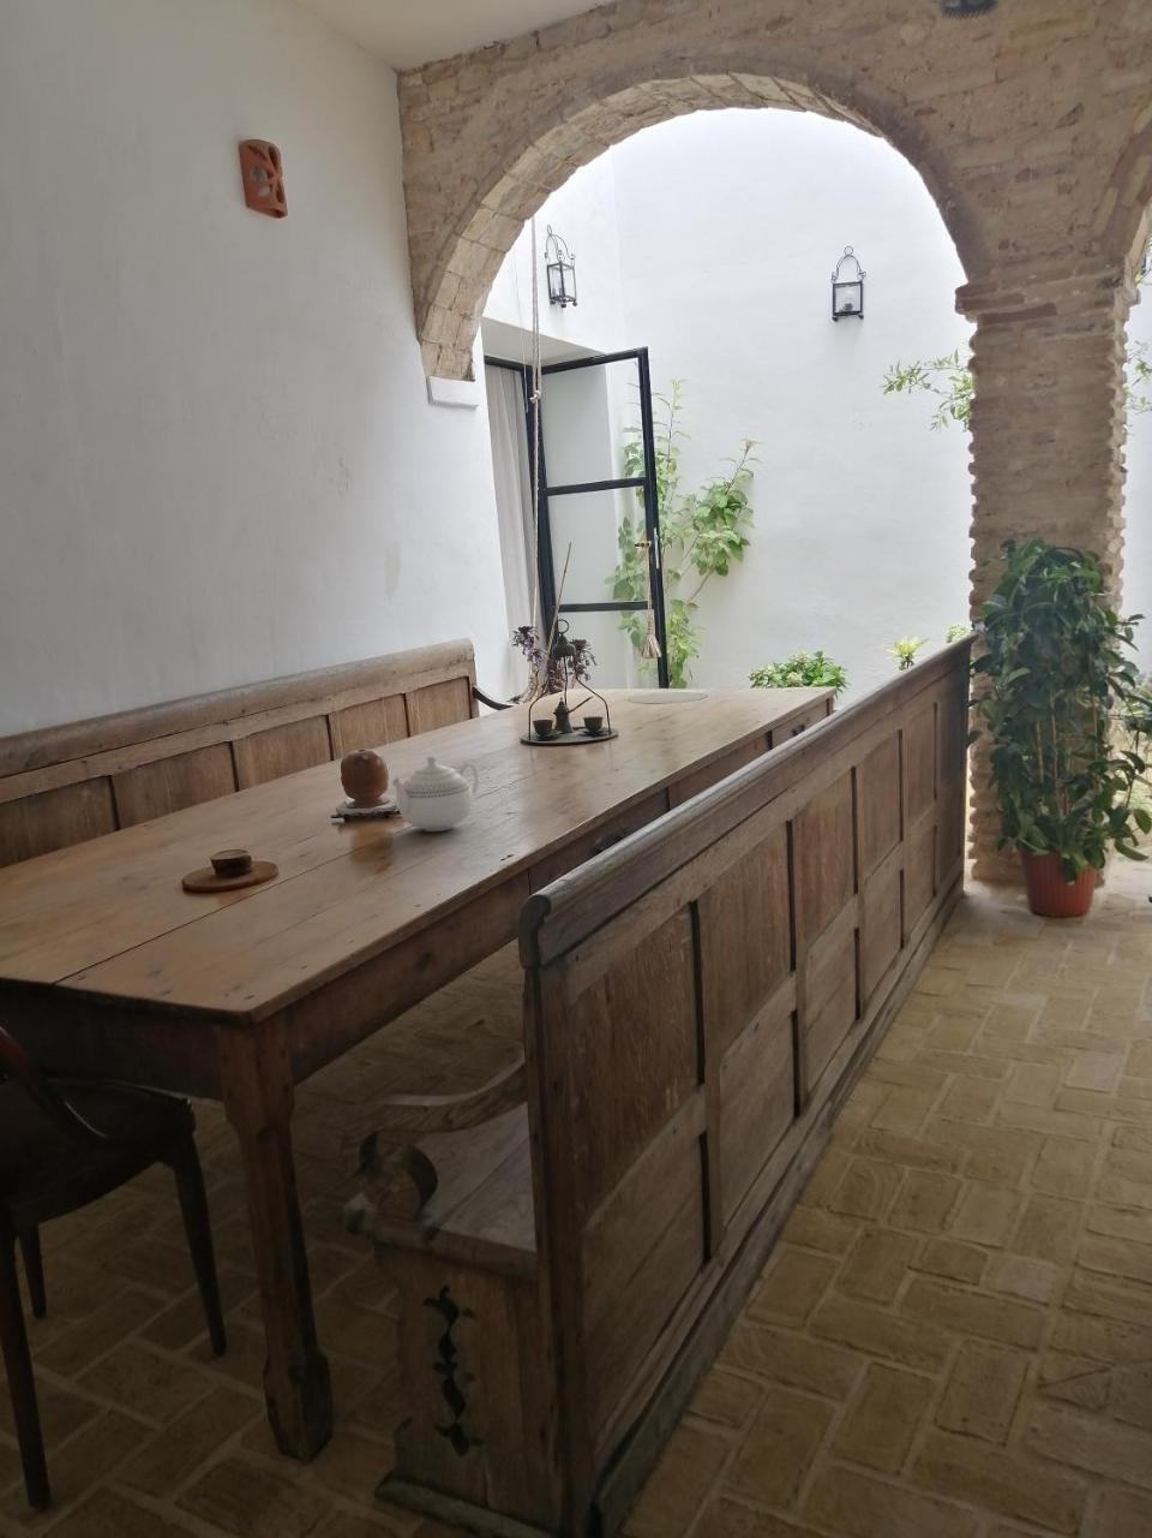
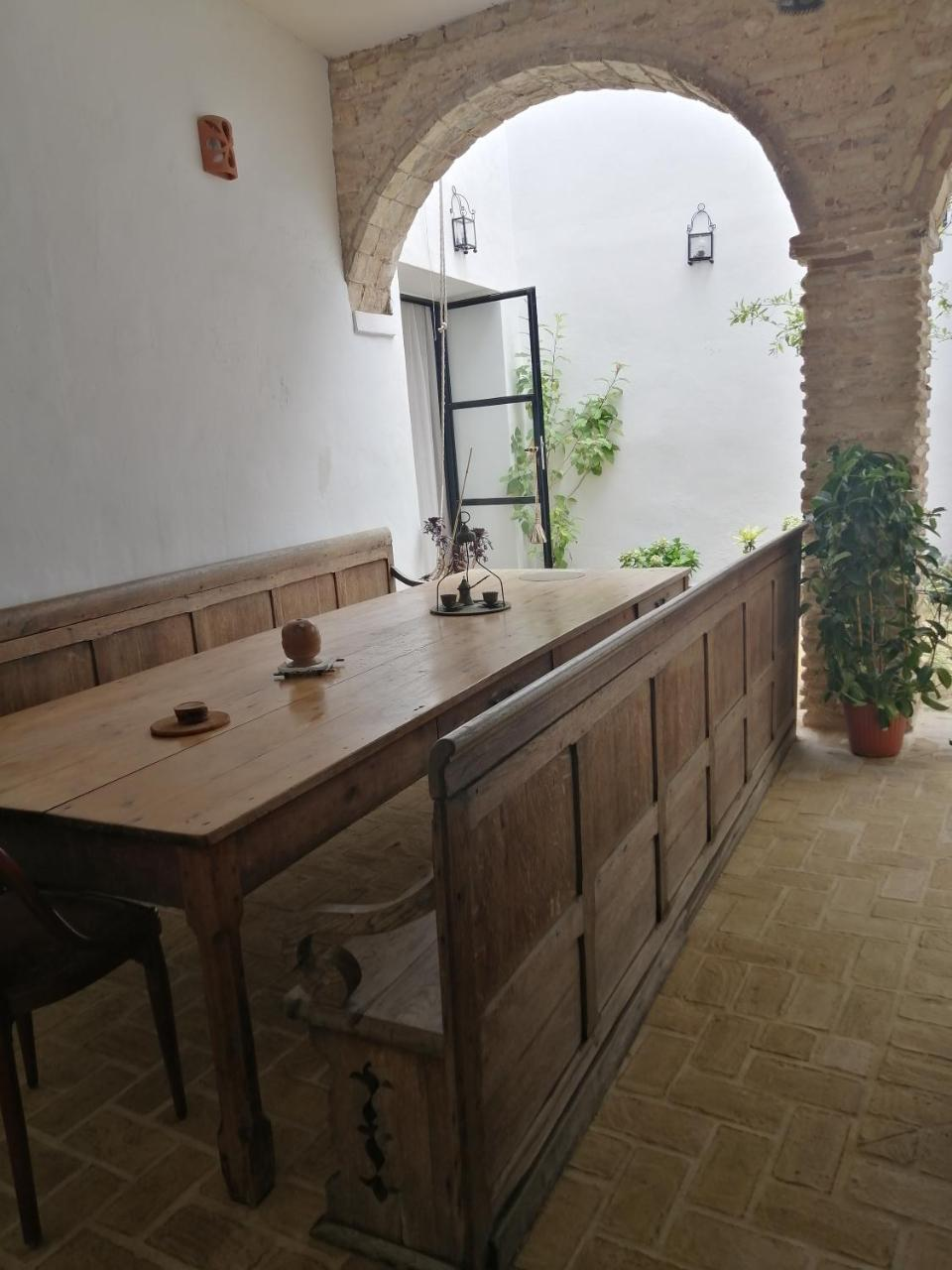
- teapot [391,754,480,833]
